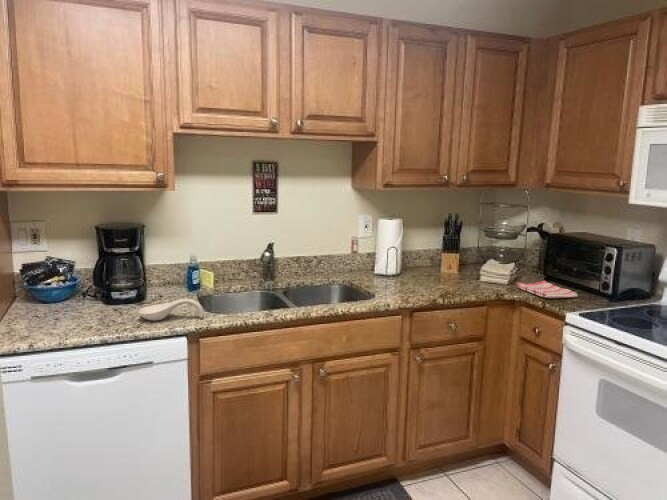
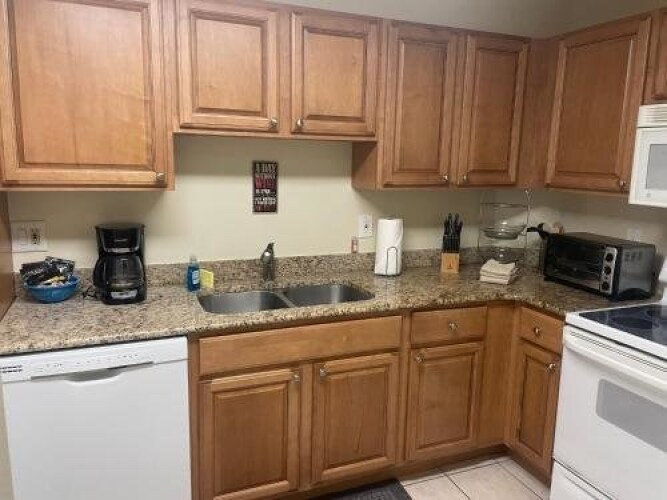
- dish towel [516,280,579,299]
- spoon rest [137,298,205,321]
